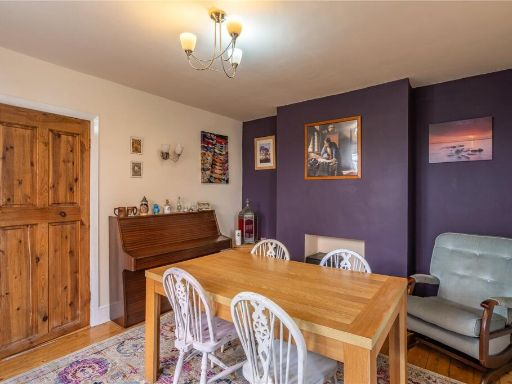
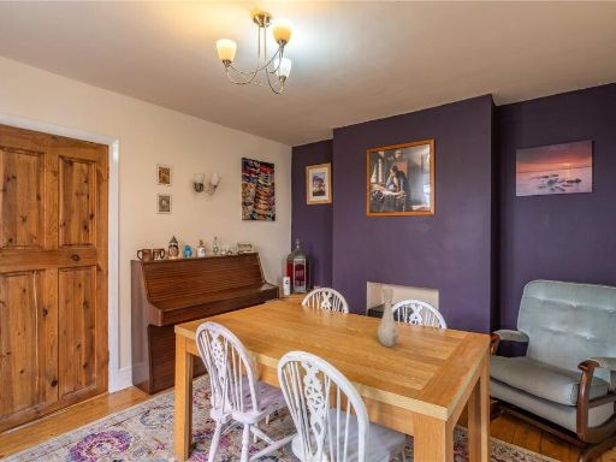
+ vase [377,286,399,348]
